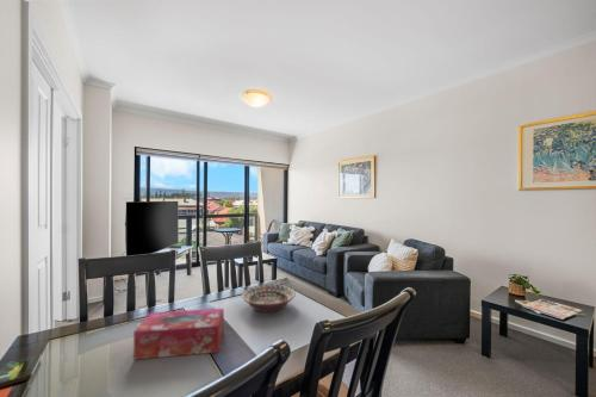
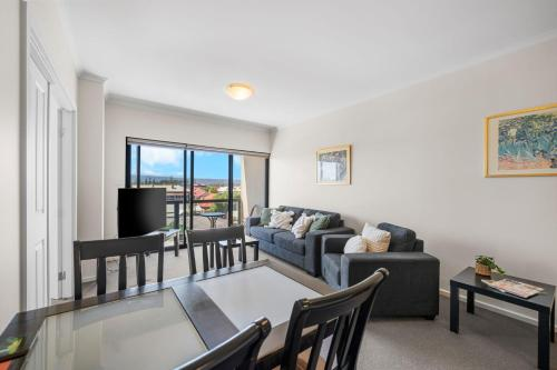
- tissue box [132,308,225,360]
- decorative bowl [241,284,297,314]
